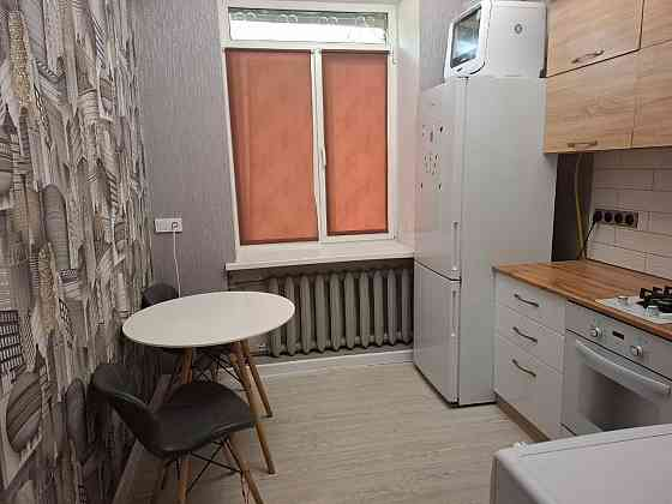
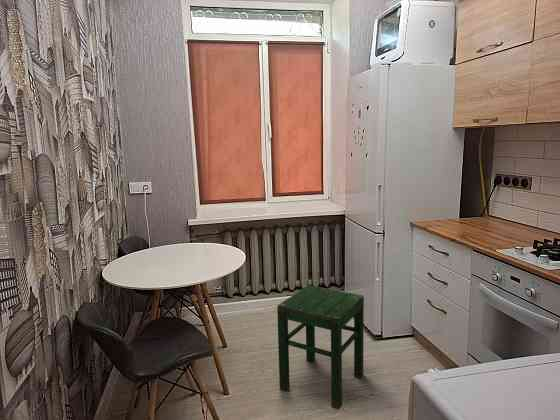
+ stool [276,284,365,411]
